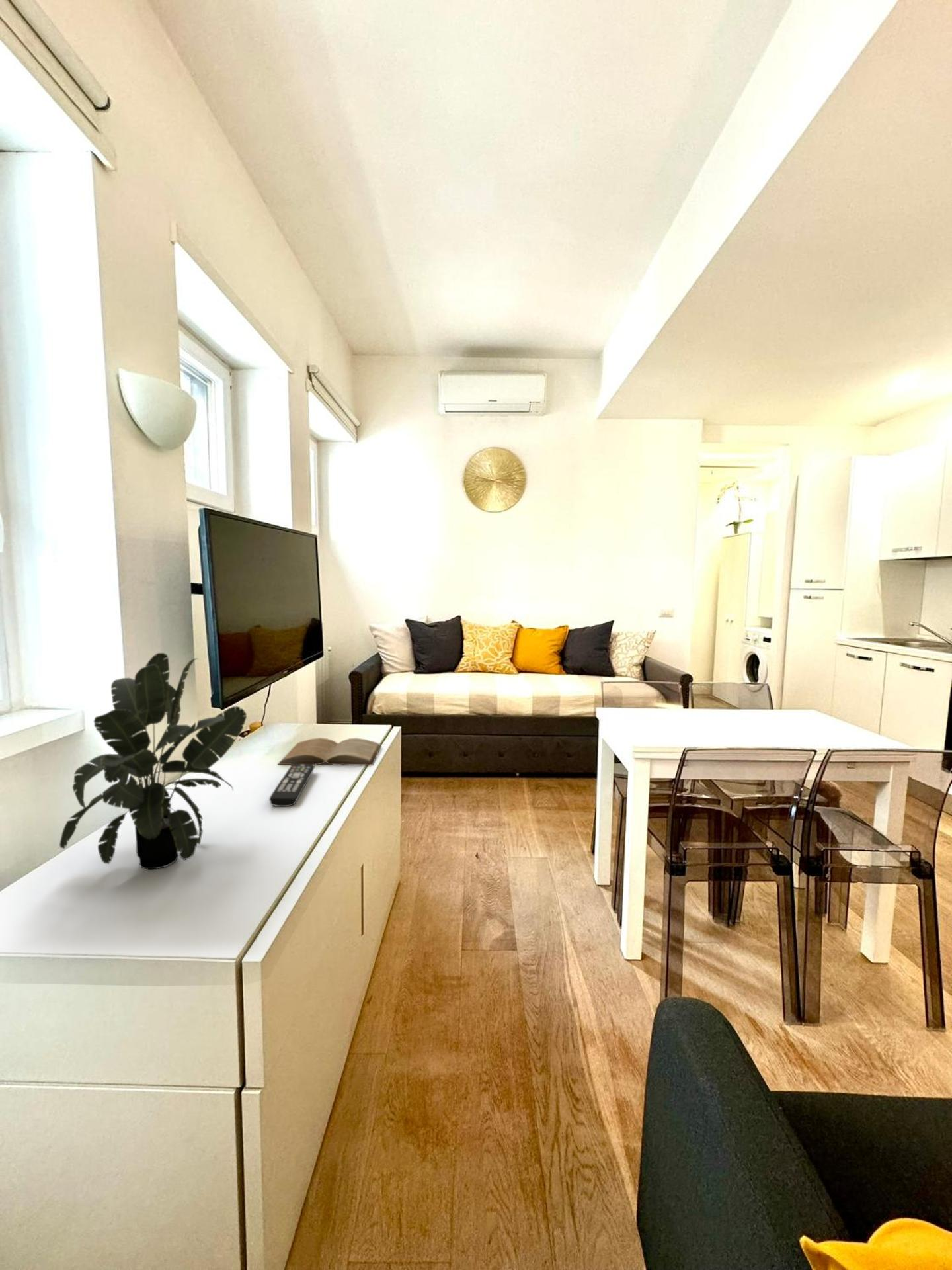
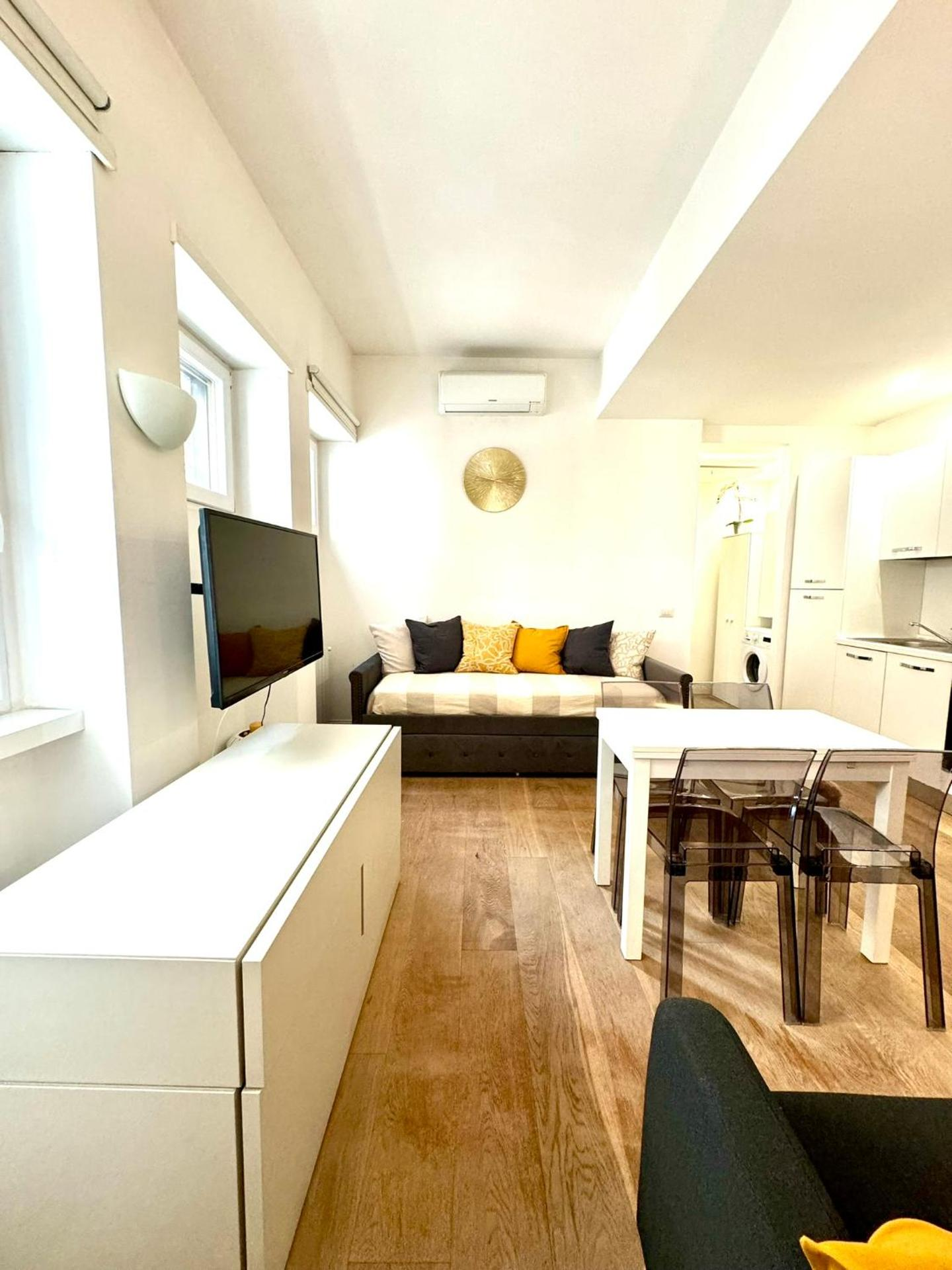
- book [277,737,382,766]
- remote control [269,764,315,807]
- potted plant [59,652,247,870]
